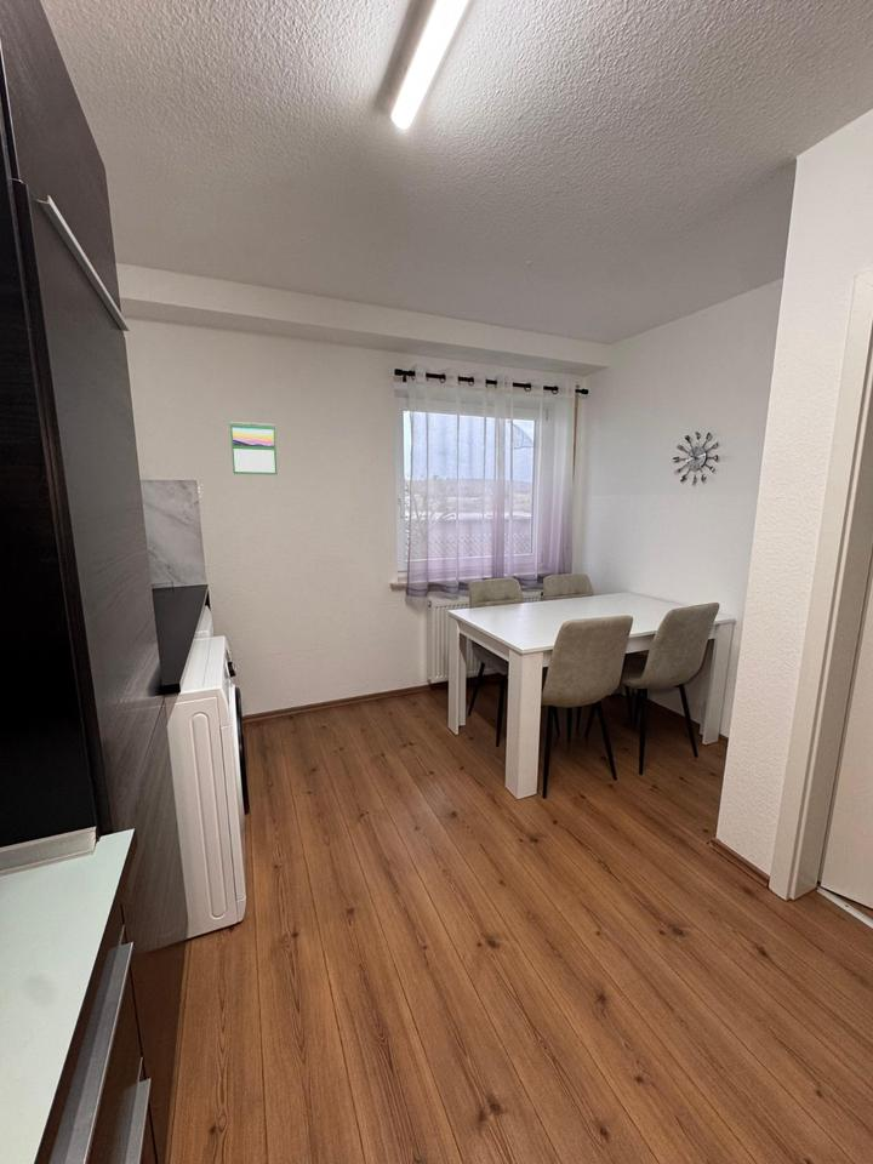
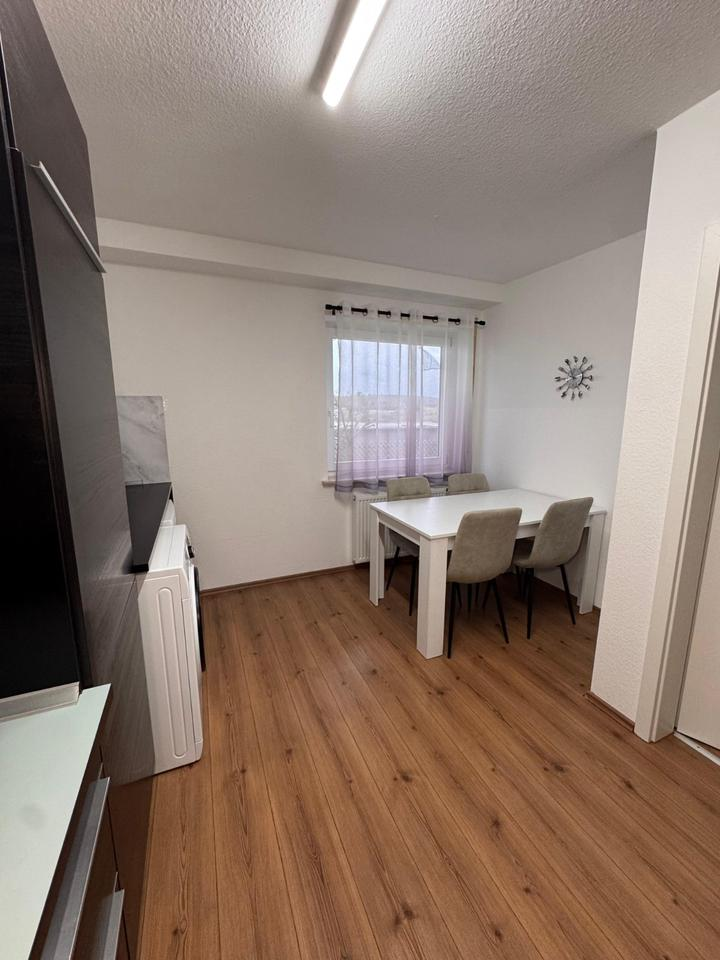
- calendar [229,421,279,477]
